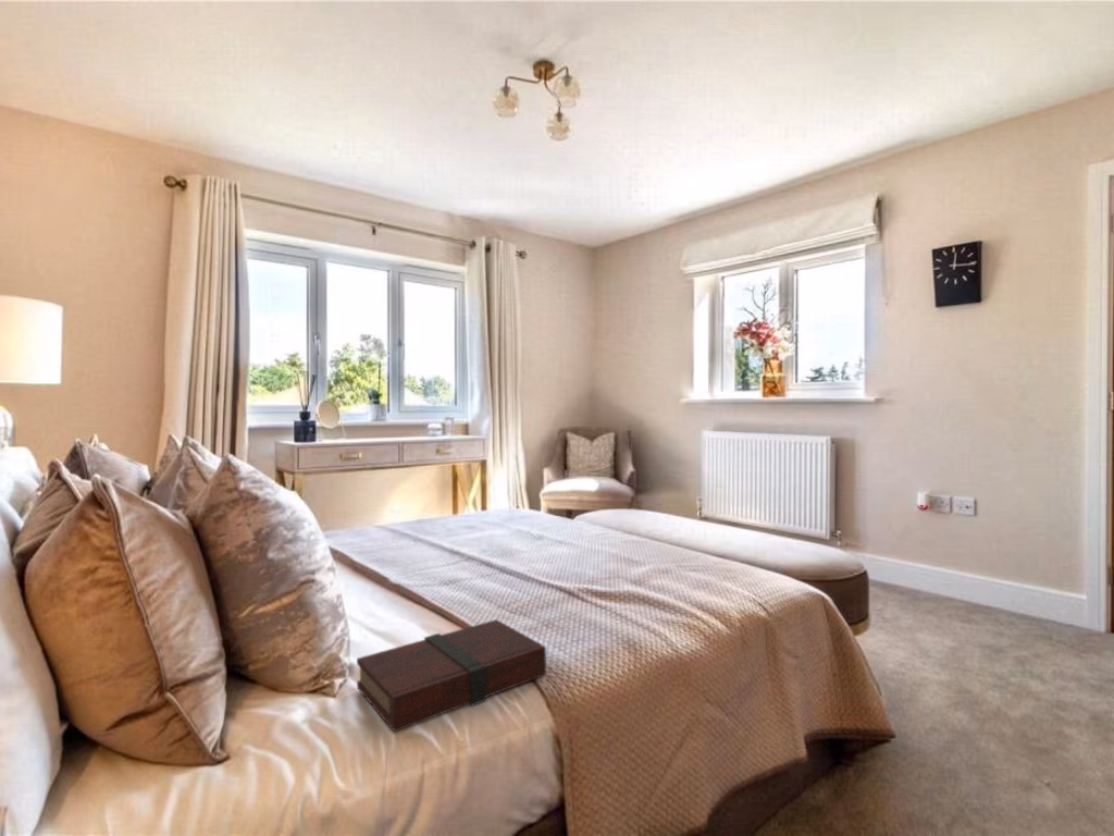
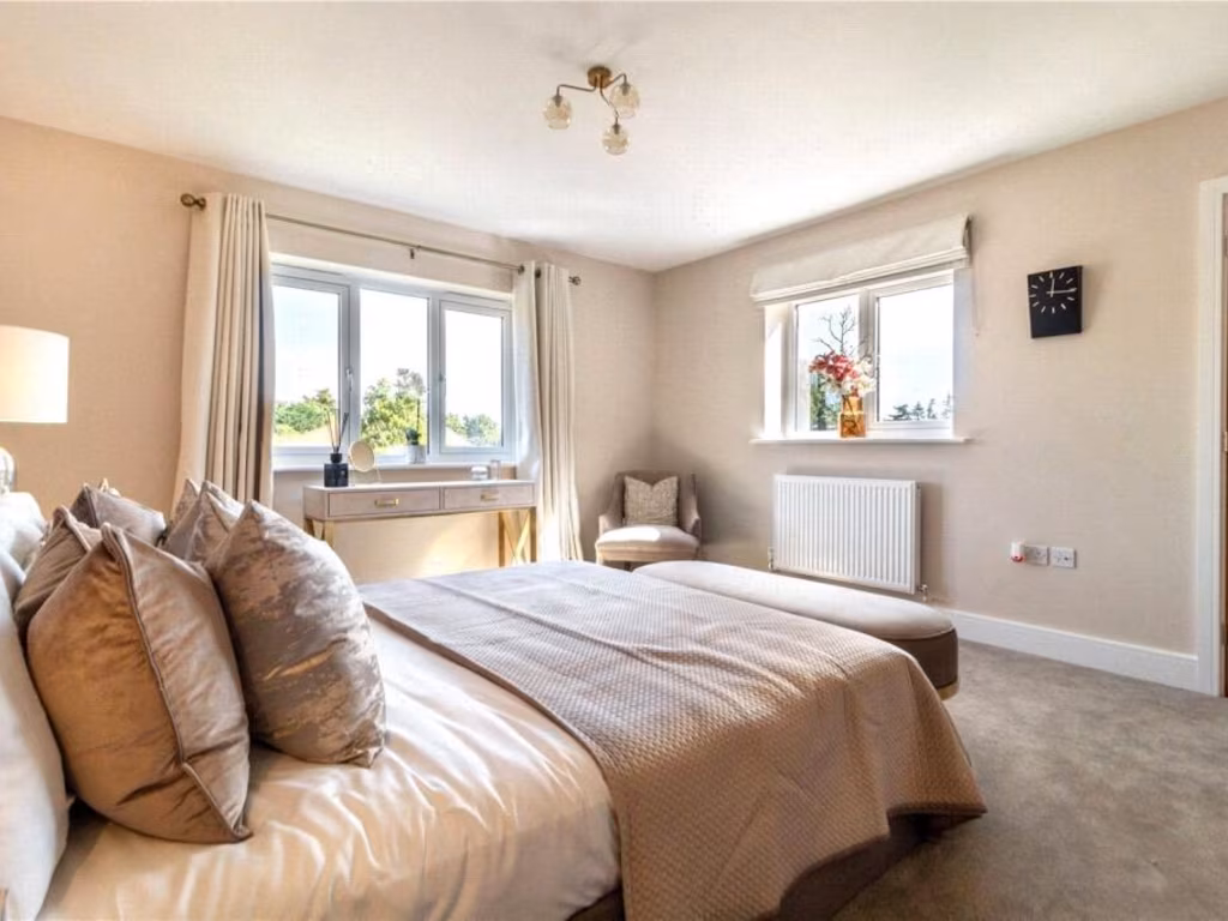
- book [356,618,547,733]
